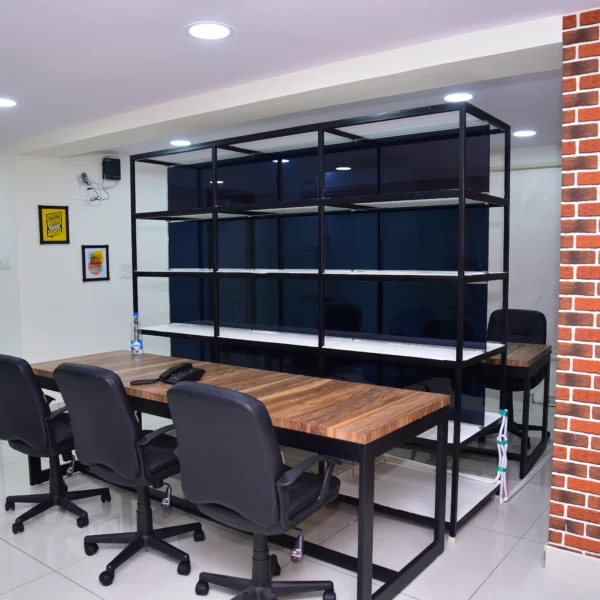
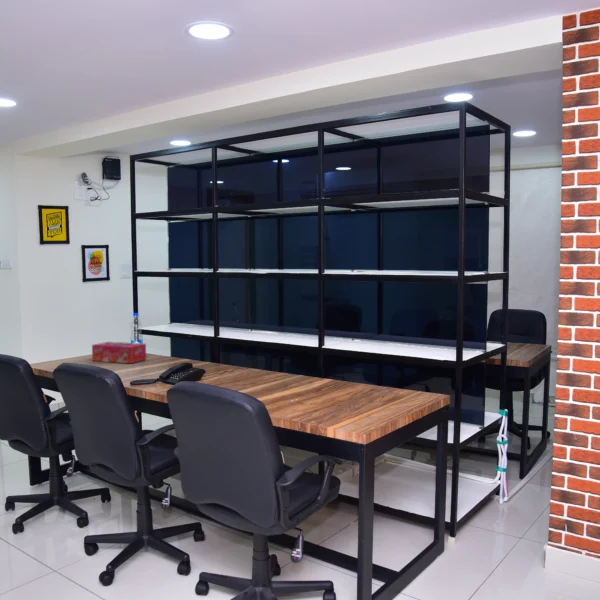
+ tissue box [91,341,147,365]
